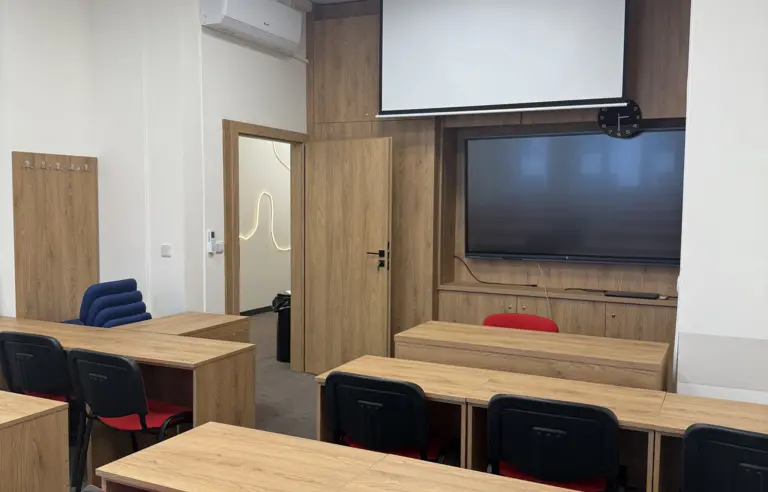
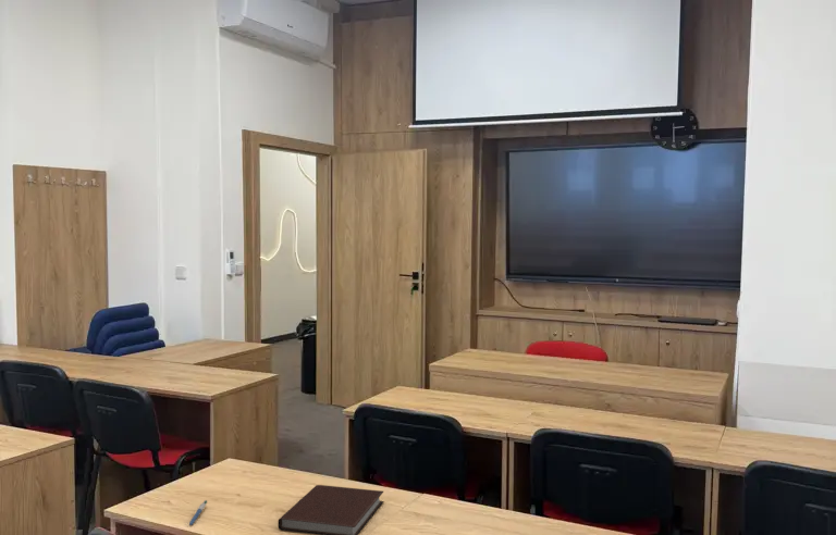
+ notebook [278,484,385,535]
+ pen [188,499,208,526]
